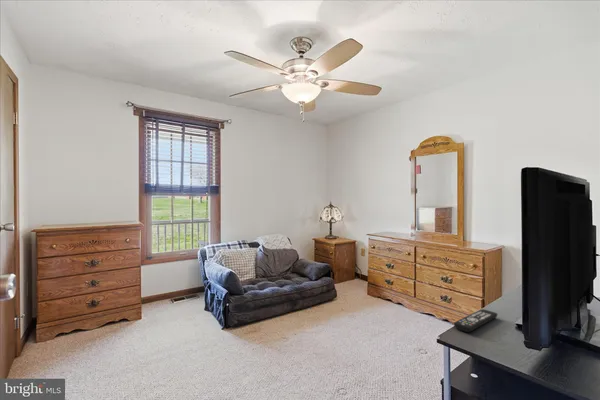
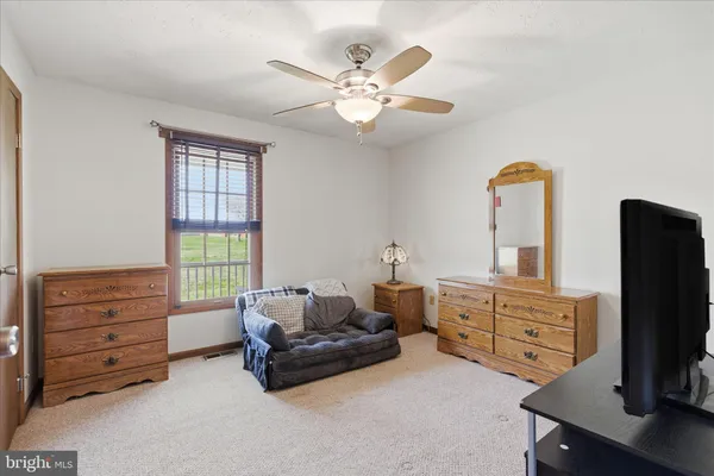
- remote control [453,308,498,333]
